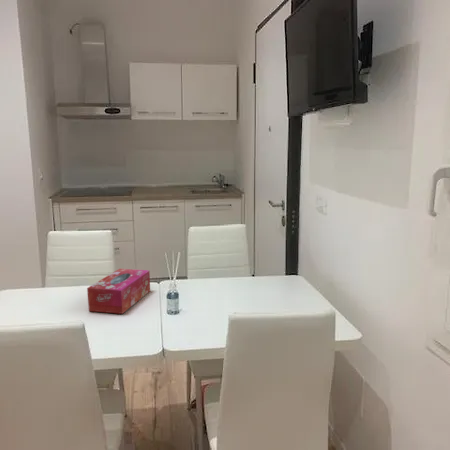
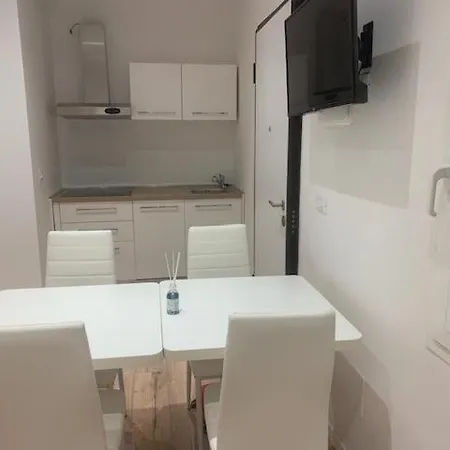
- tissue box [86,268,151,315]
